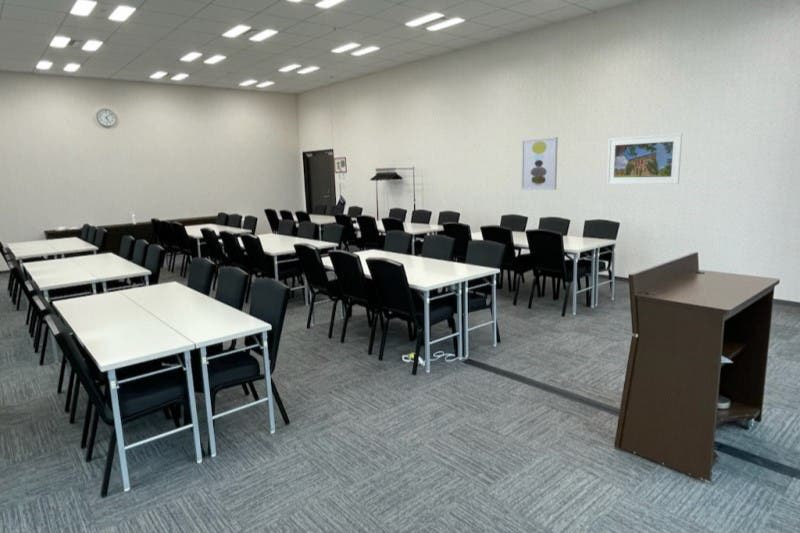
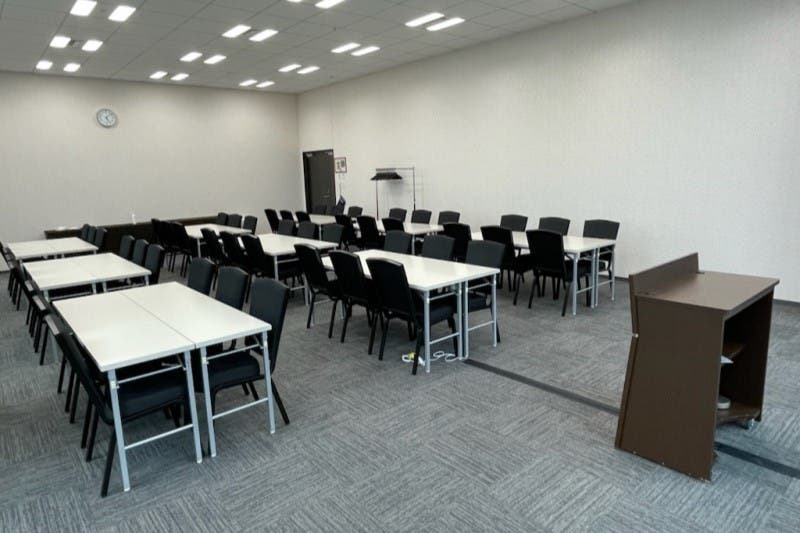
- wall art [520,136,559,191]
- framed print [606,132,683,185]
